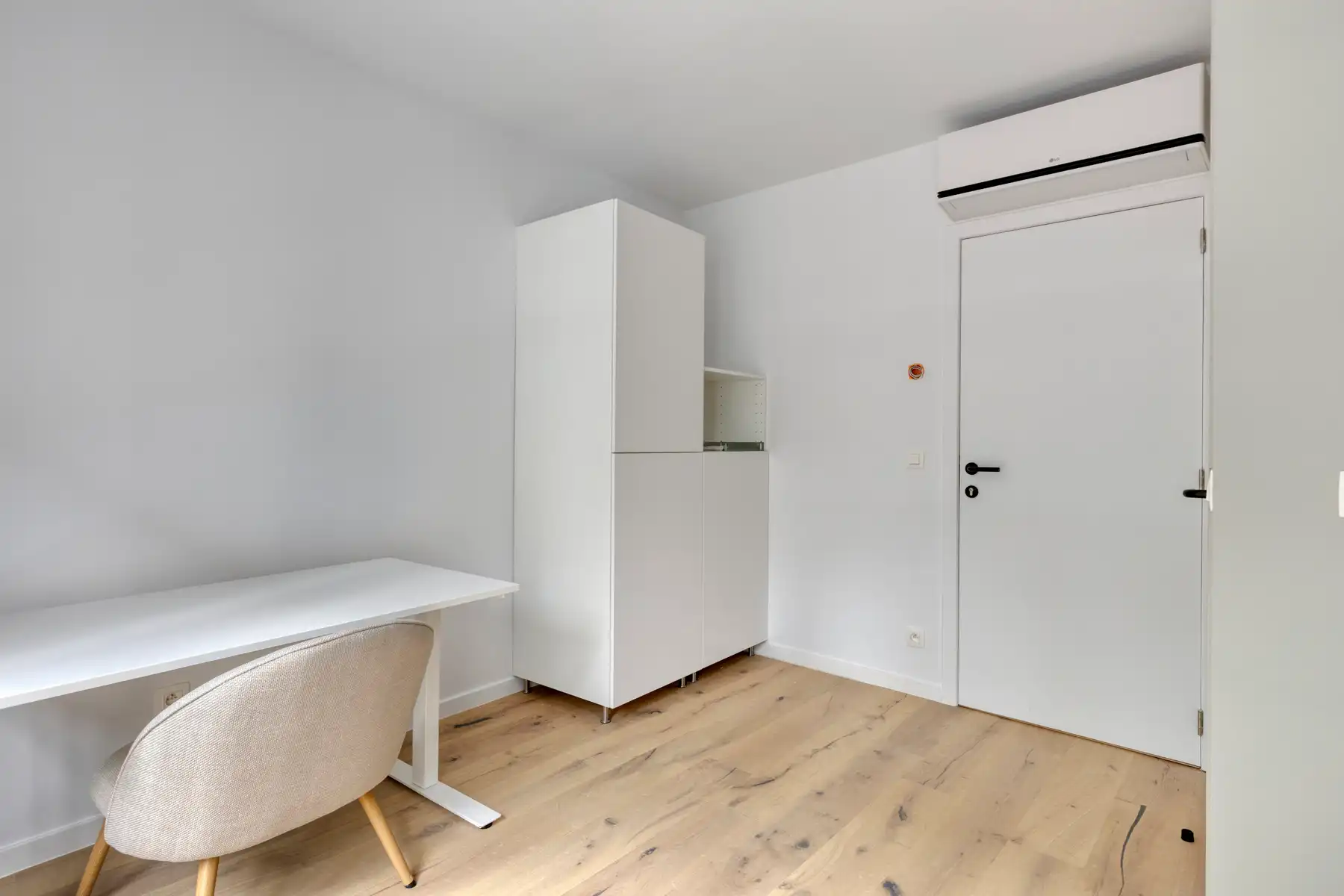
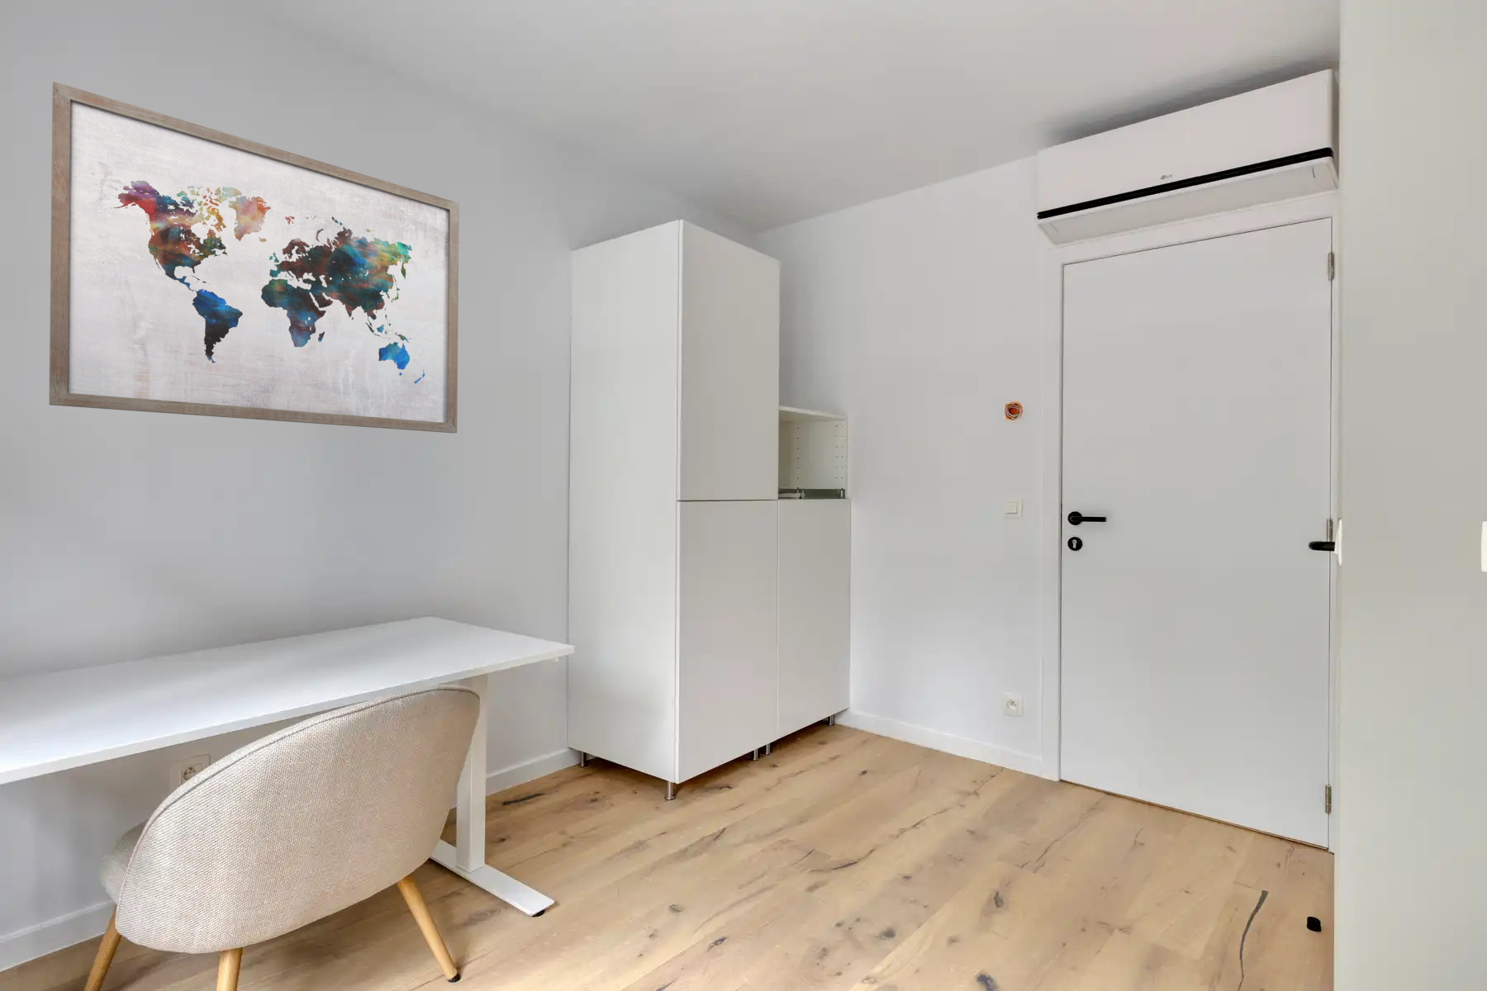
+ wall art [48,81,460,434]
